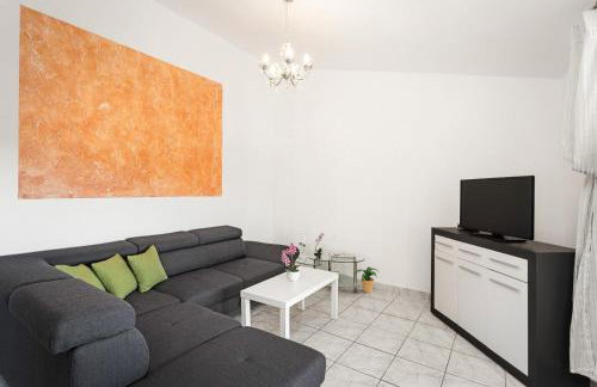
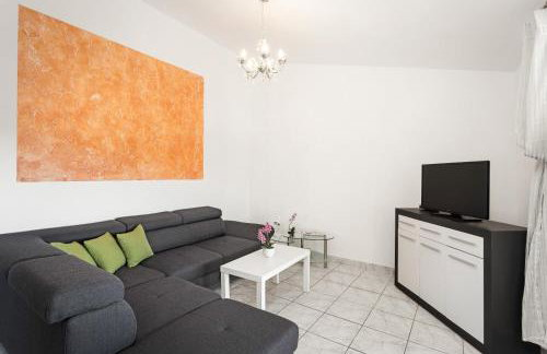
- potted plant [355,265,380,294]
